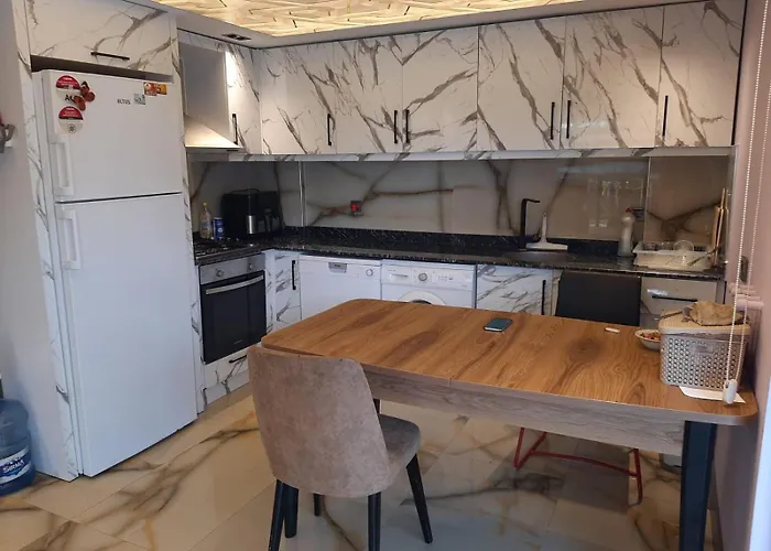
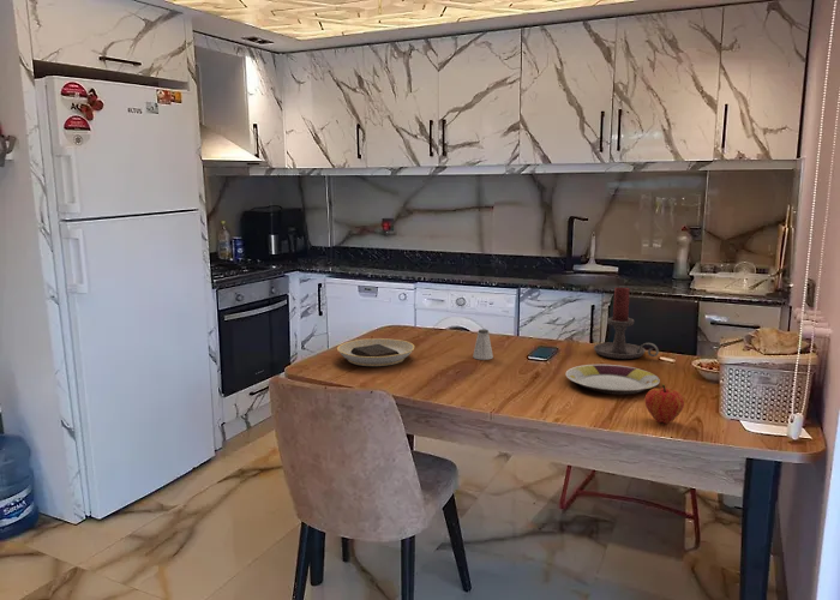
+ candle holder [593,287,660,360]
+ saltshaker [472,328,494,361]
+ plate [565,364,661,395]
+ fruit [643,383,685,425]
+ plate [336,337,415,367]
